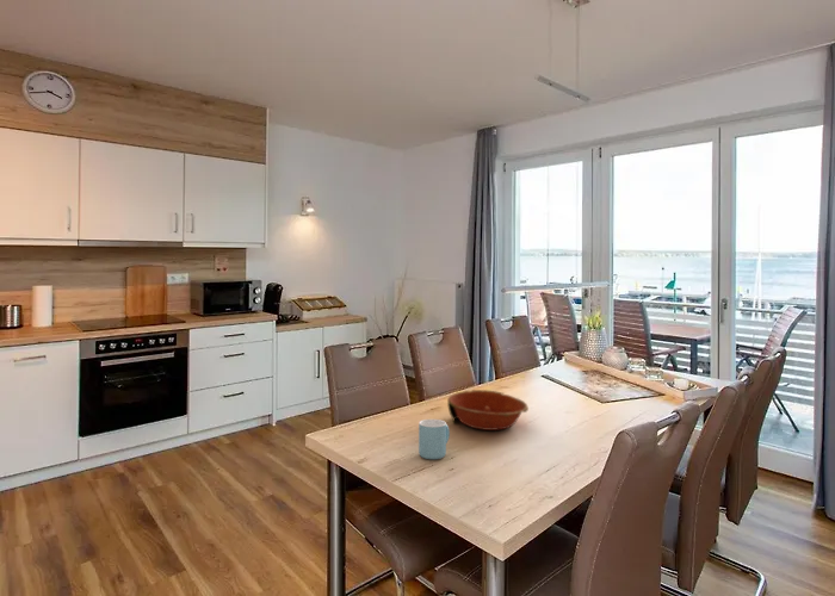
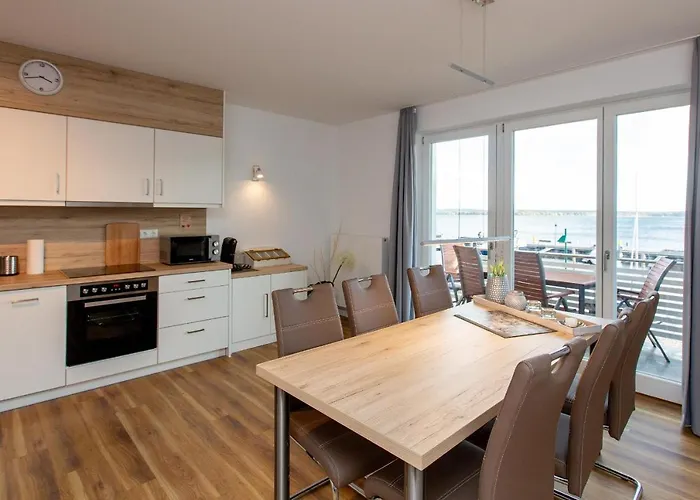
- bowl [446,389,530,432]
- mug [418,418,451,460]
